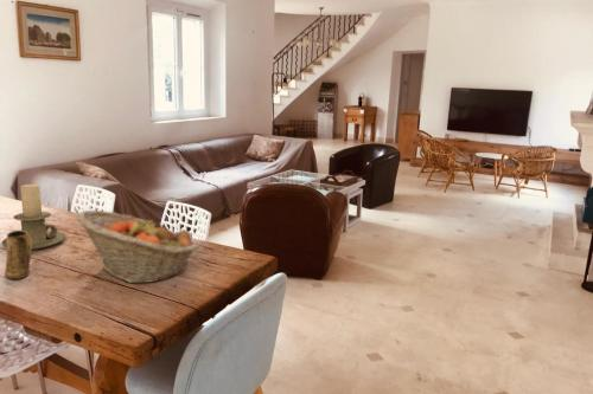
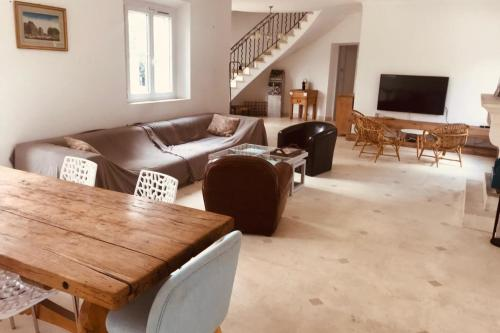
- candle holder [1,183,66,251]
- mug [4,230,33,280]
- fruit basket [76,209,199,284]
